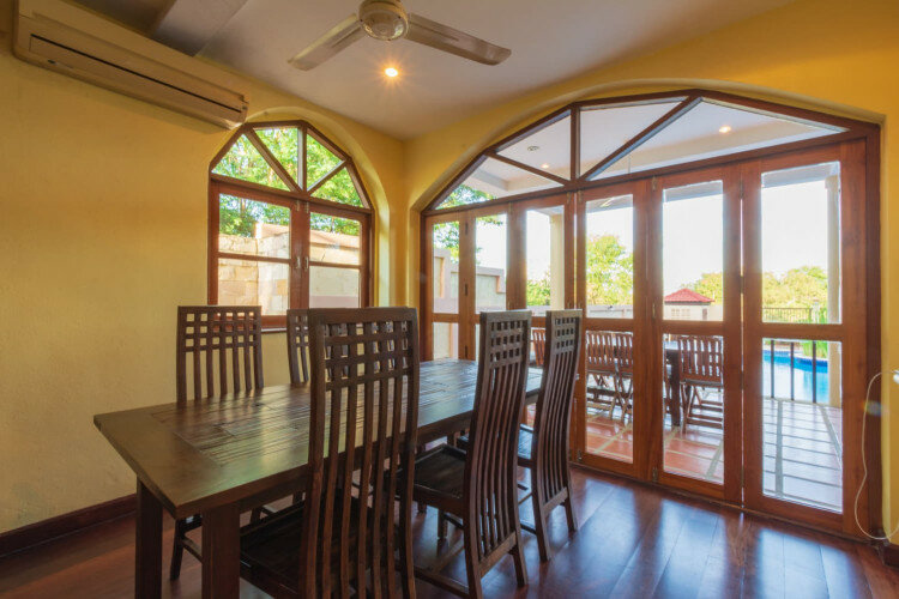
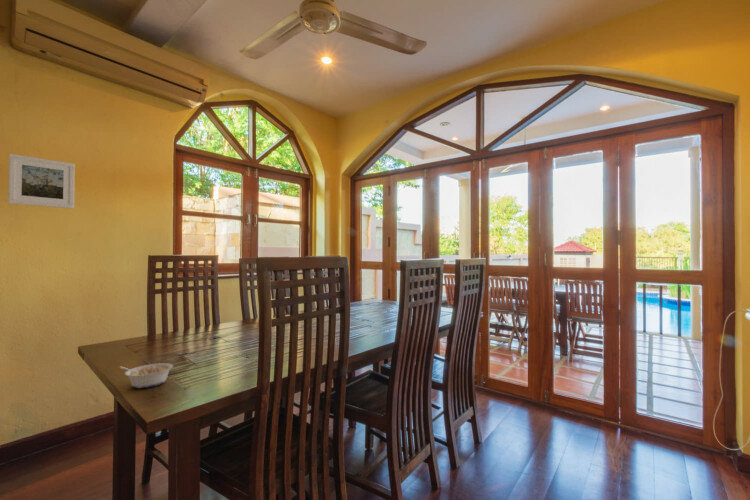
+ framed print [7,153,76,209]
+ legume [118,362,174,389]
